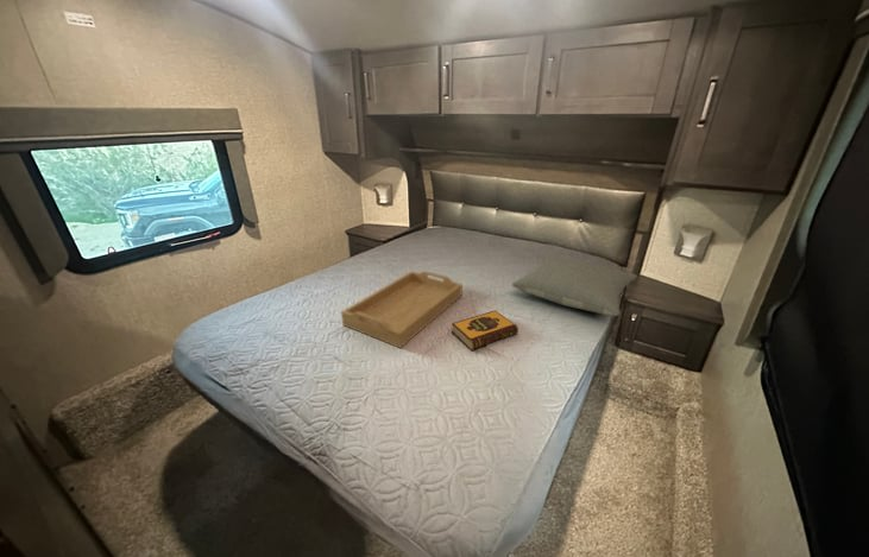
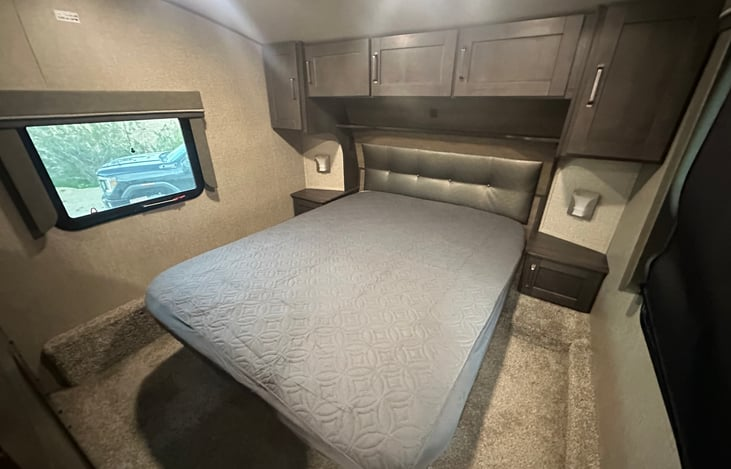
- serving tray [340,270,464,349]
- hardback book [451,310,519,352]
- pillow [511,254,638,317]
